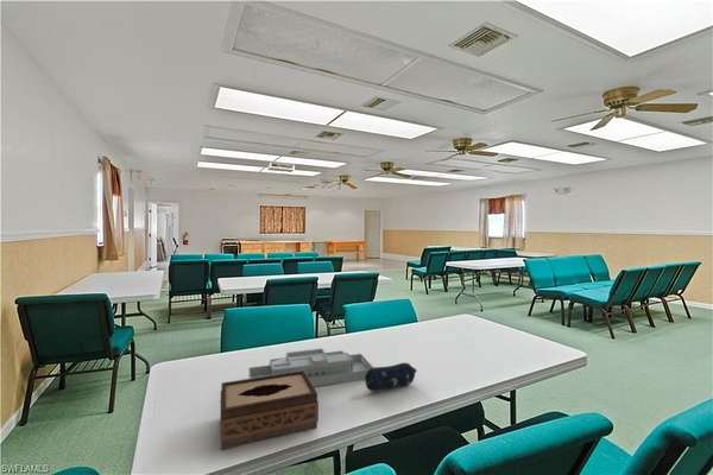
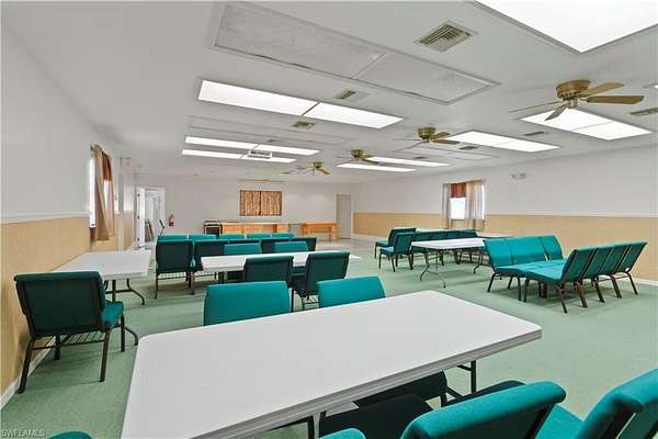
- desk organizer [247,348,374,387]
- tissue box [219,370,320,450]
- pencil case [364,362,418,392]
